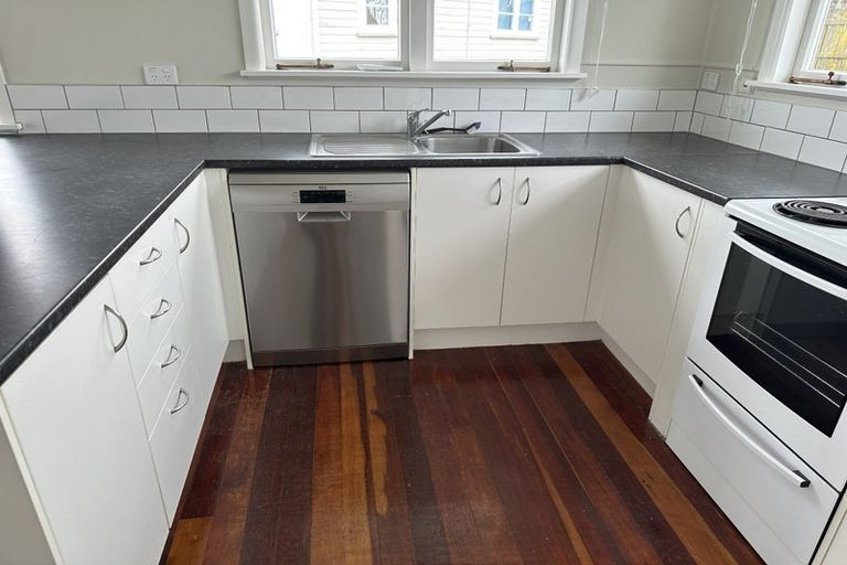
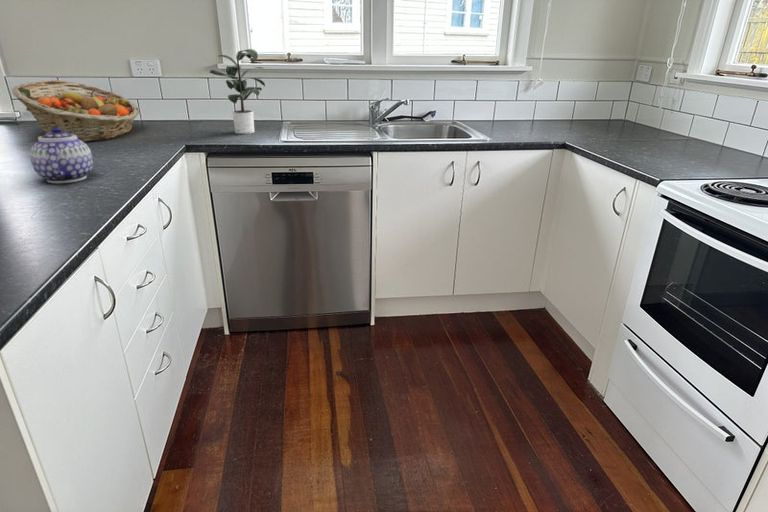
+ teapot [29,127,94,184]
+ potted plant [209,48,266,135]
+ fruit basket [11,79,140,143]
